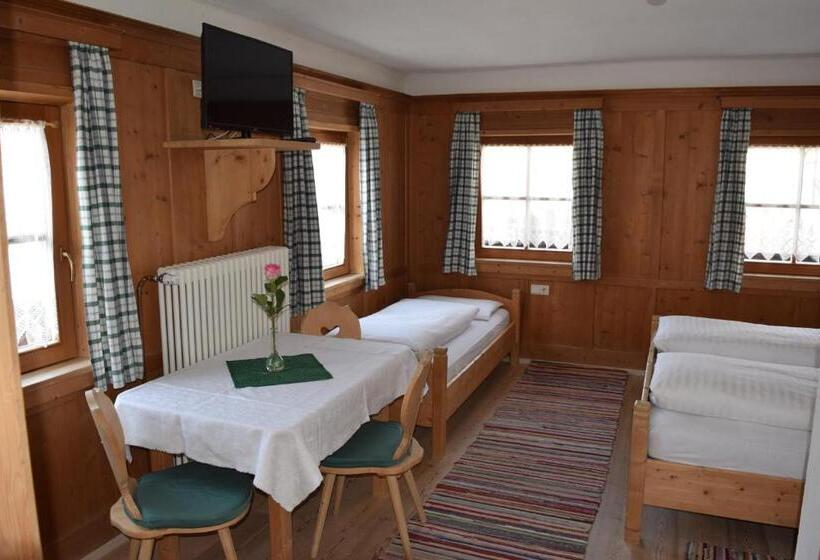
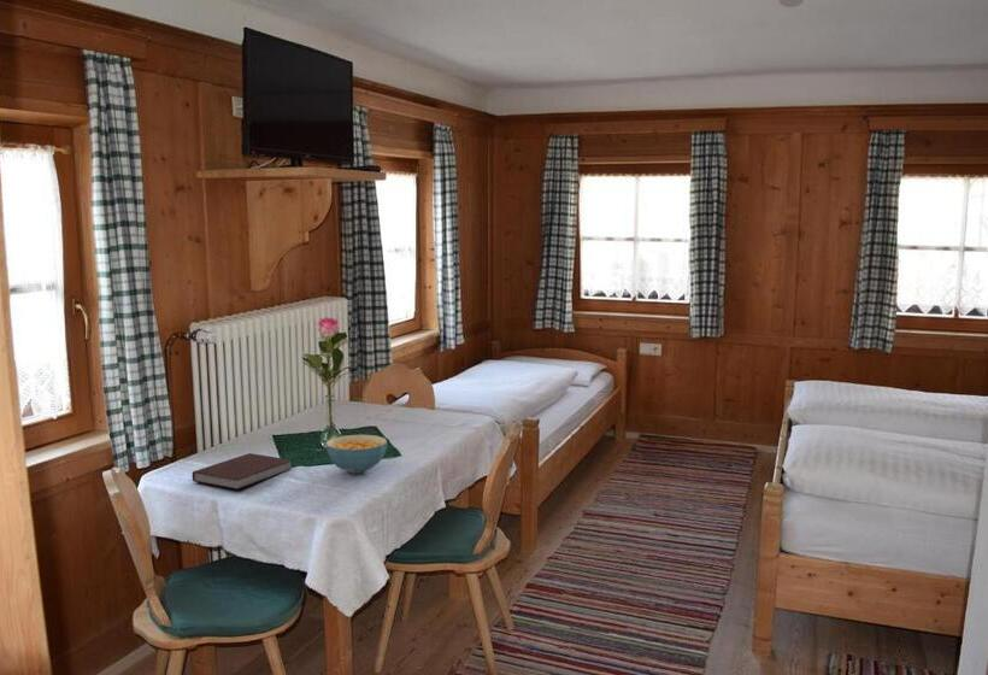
+ cereal bowl [325,434,388,475]
+ notebook [192,452,293,491]
